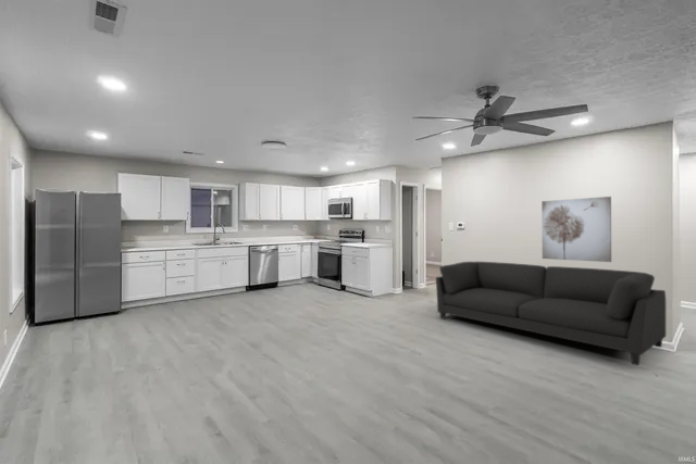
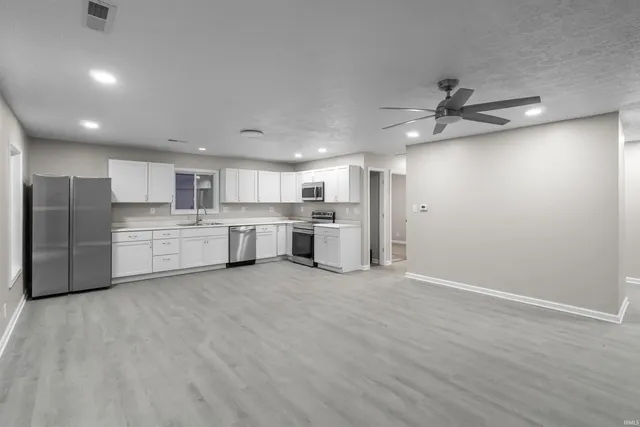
- wall art [540,196,612,263]
- sofa [435,261,667,366]
